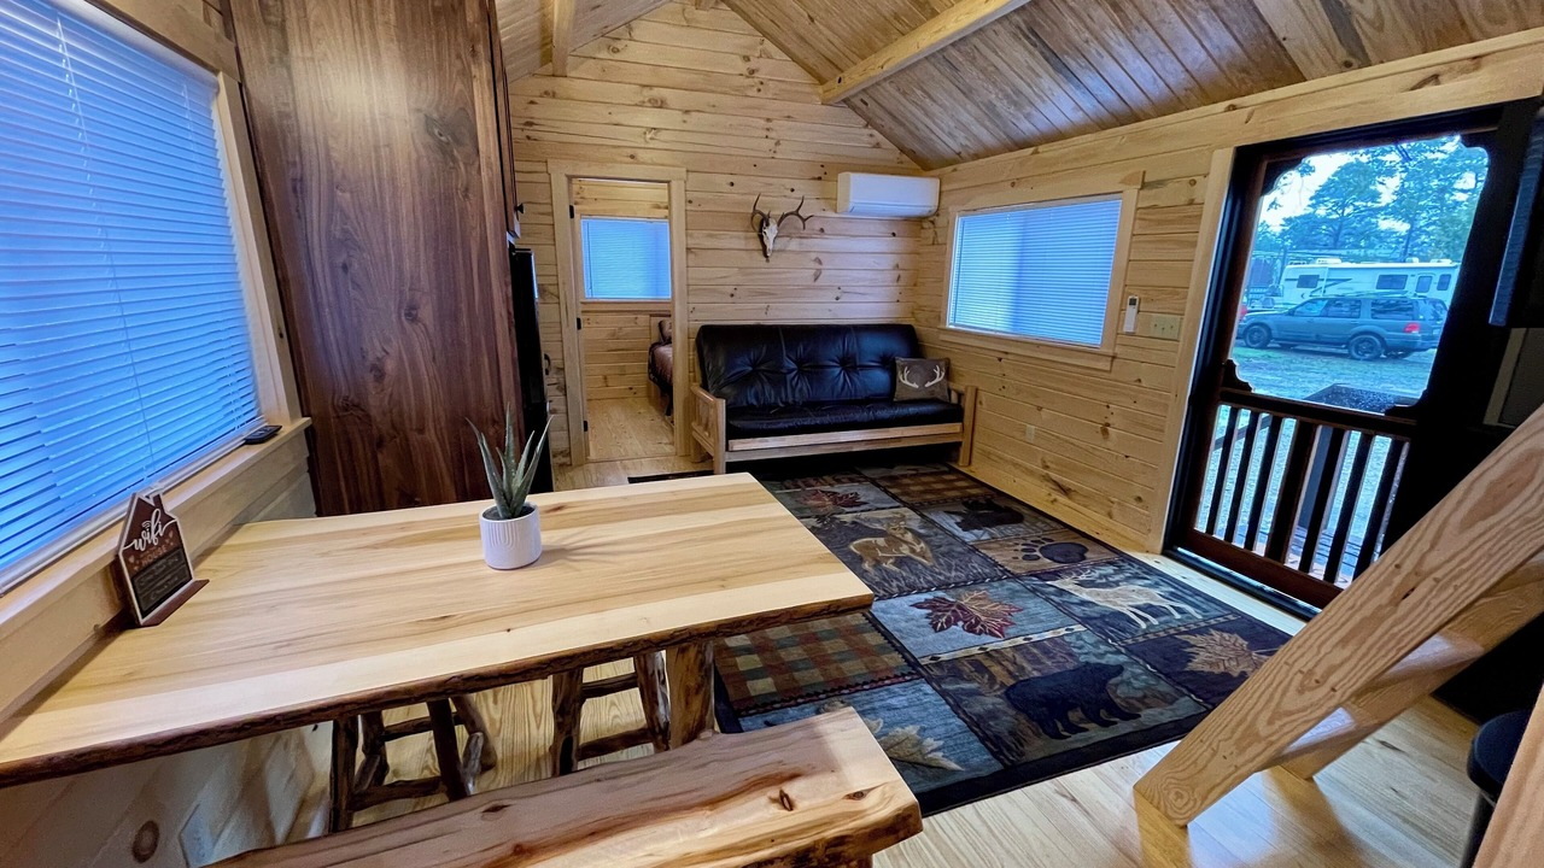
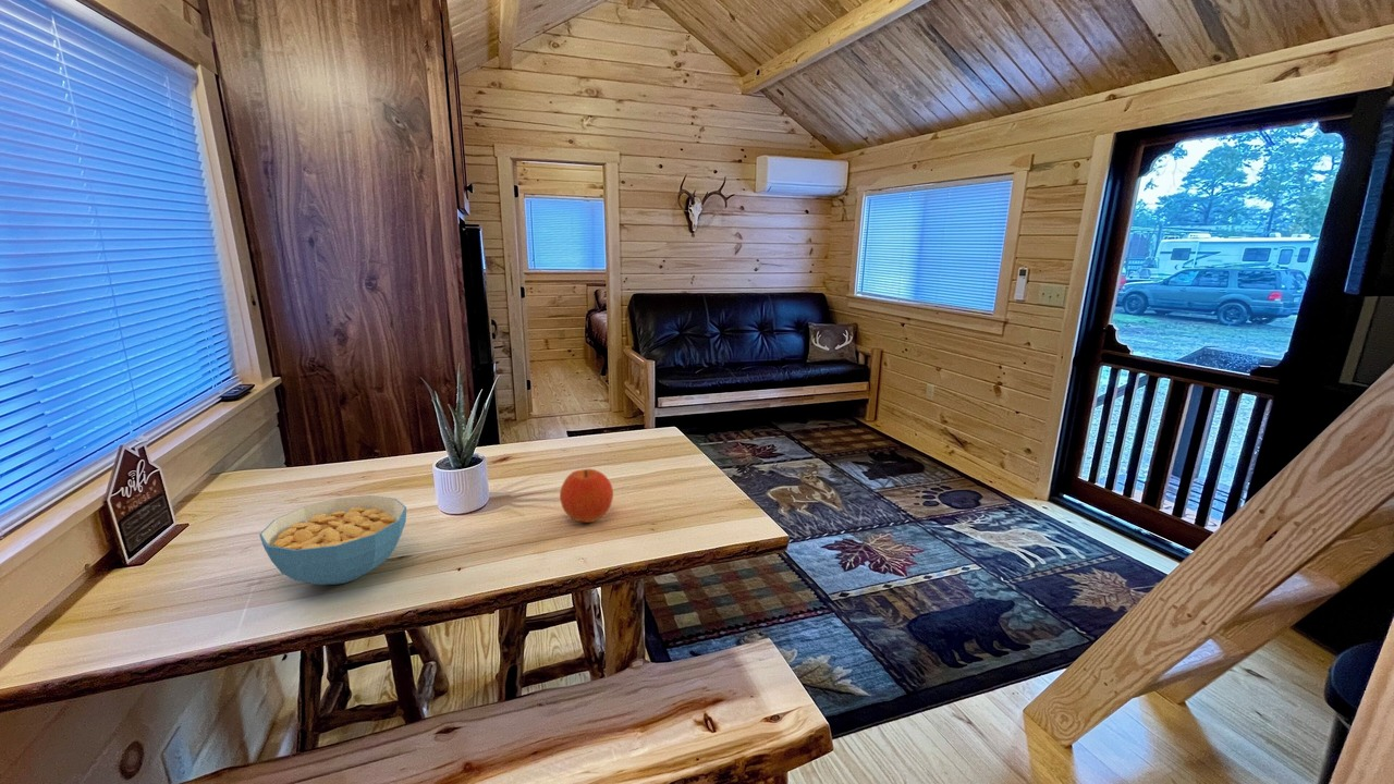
+ cereal bowl [258,494,407,586]
+ fruit [559,468,614,524]
